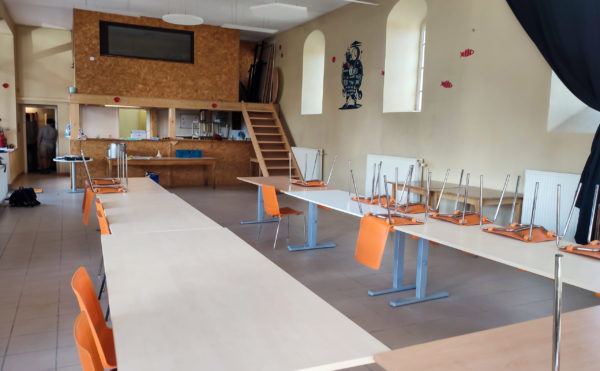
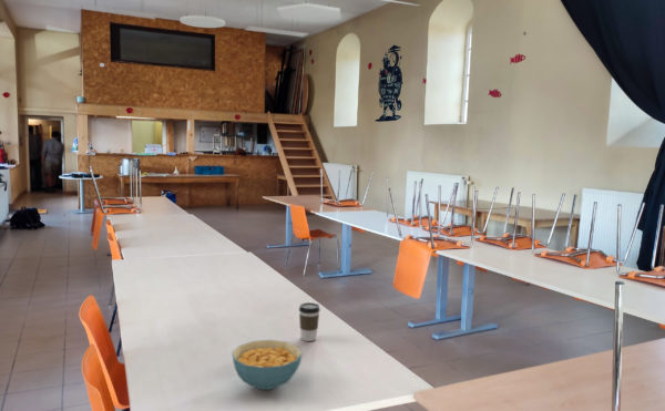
+ cereal bowl [231,339,304,391]
+ coffee cup [298,301,321,342]
